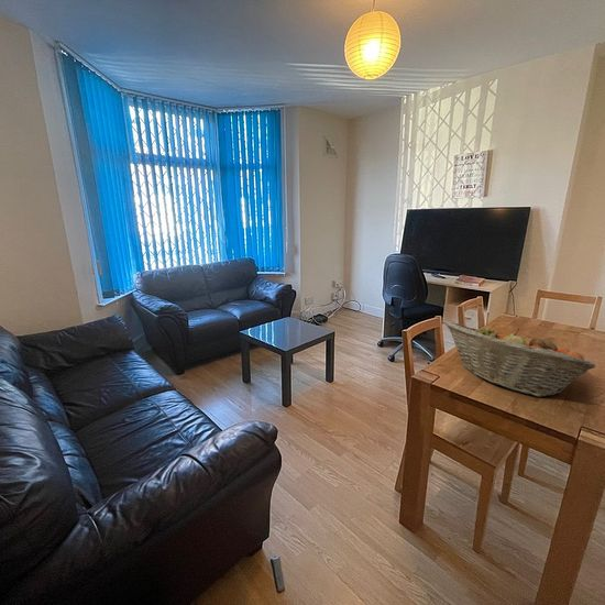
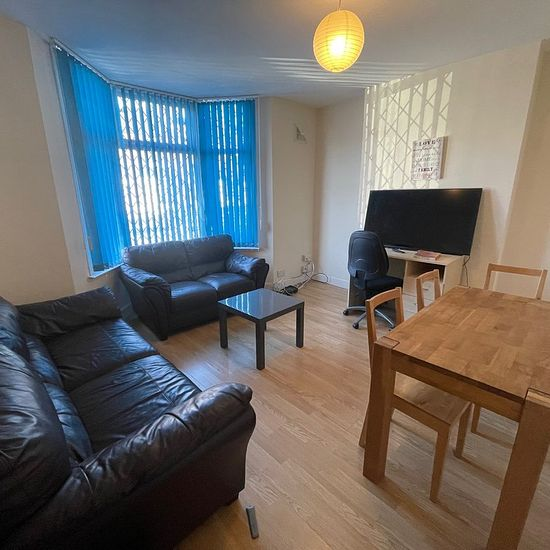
- fruit basket [444,321,597,398]
